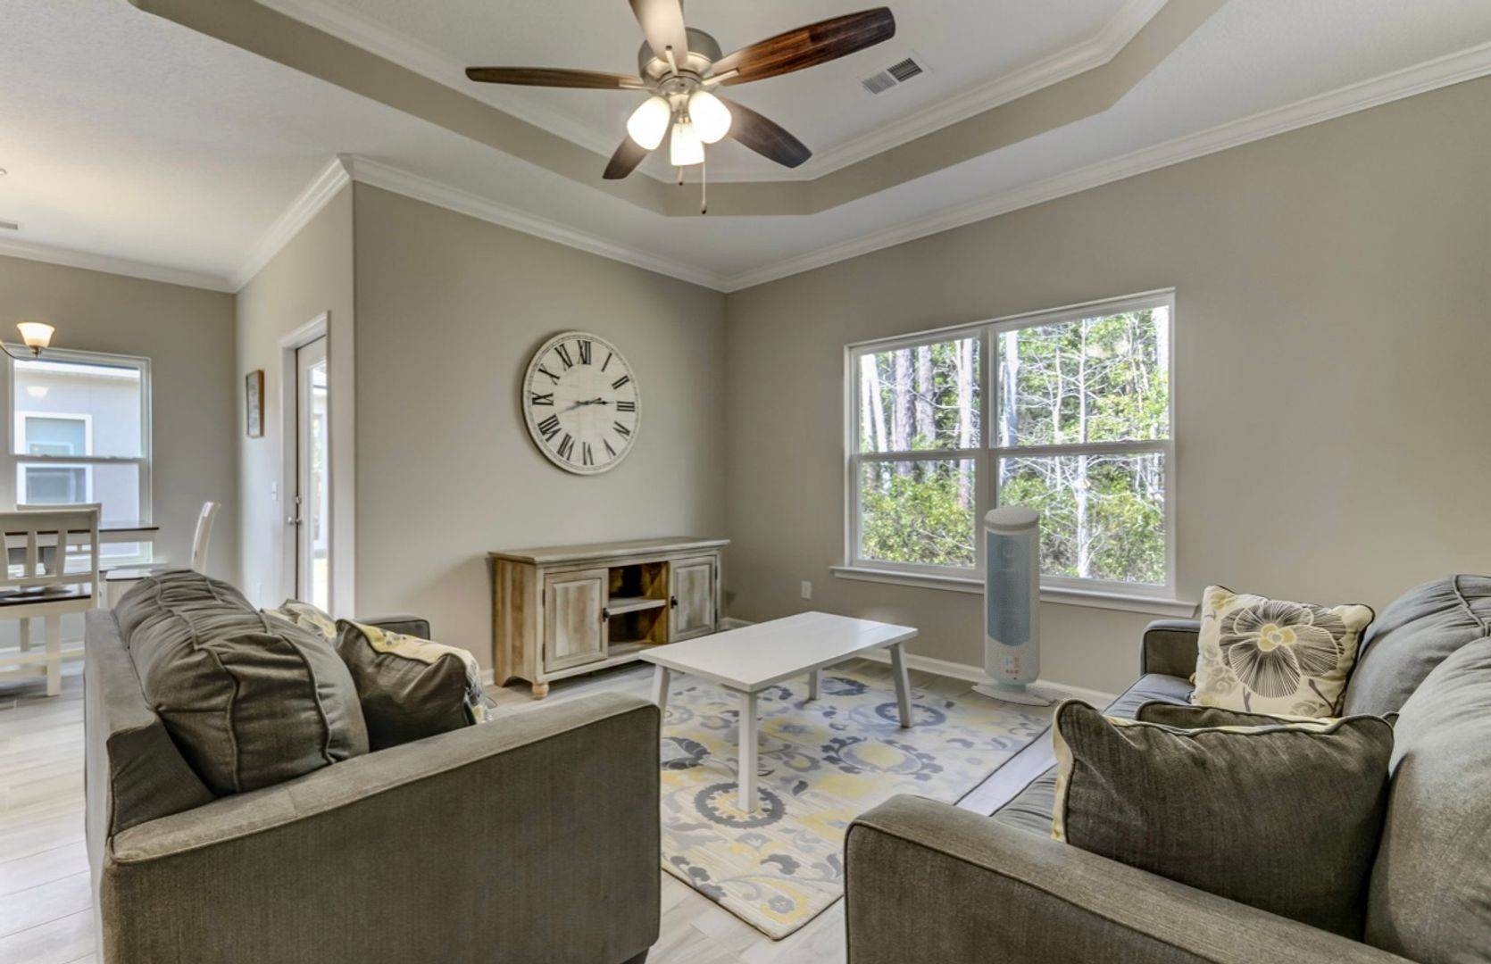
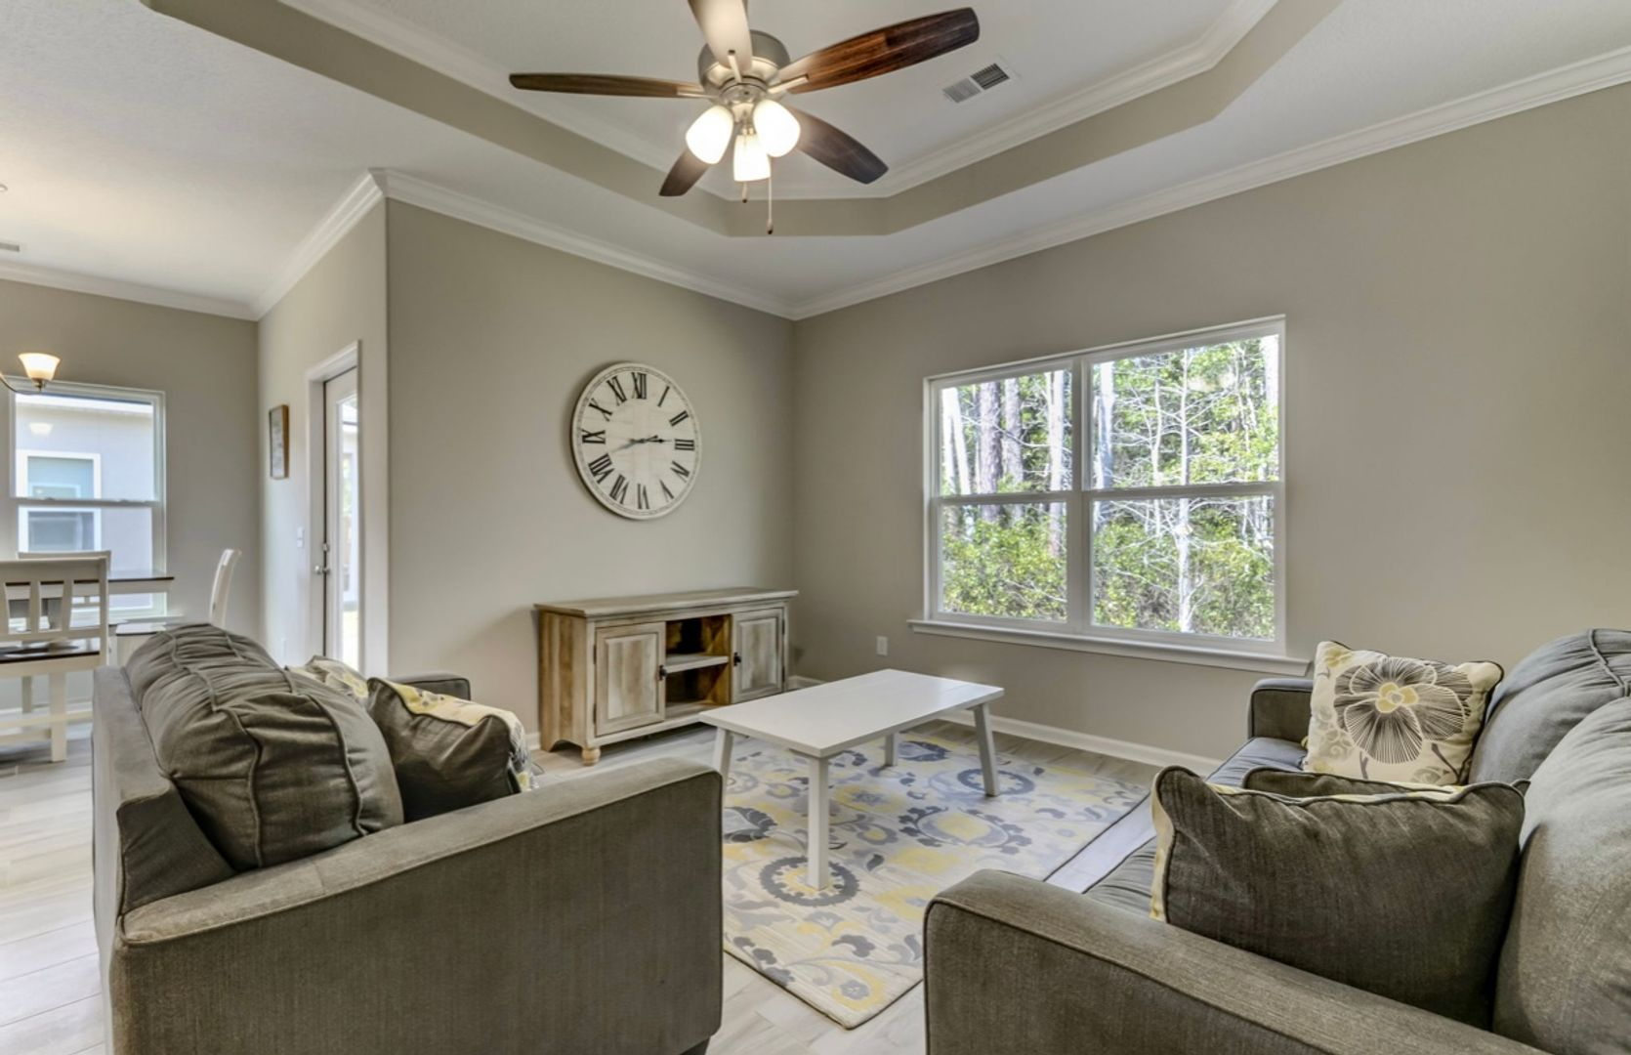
- air purifier [970,505,1056,706]
